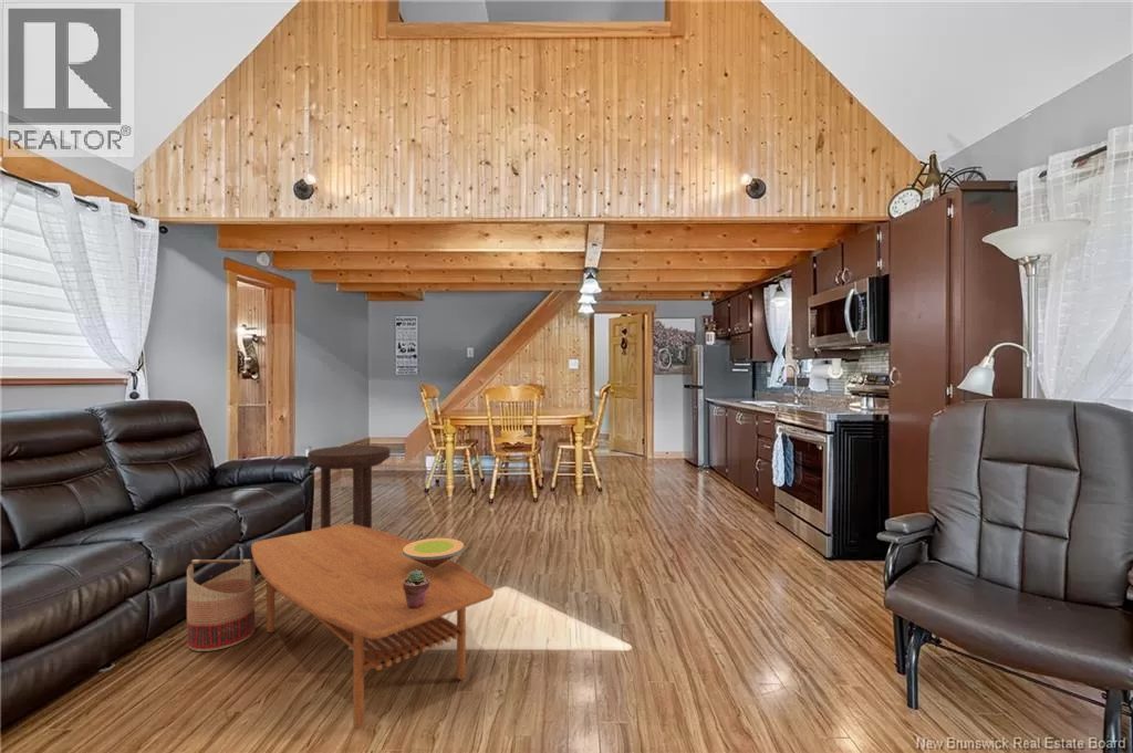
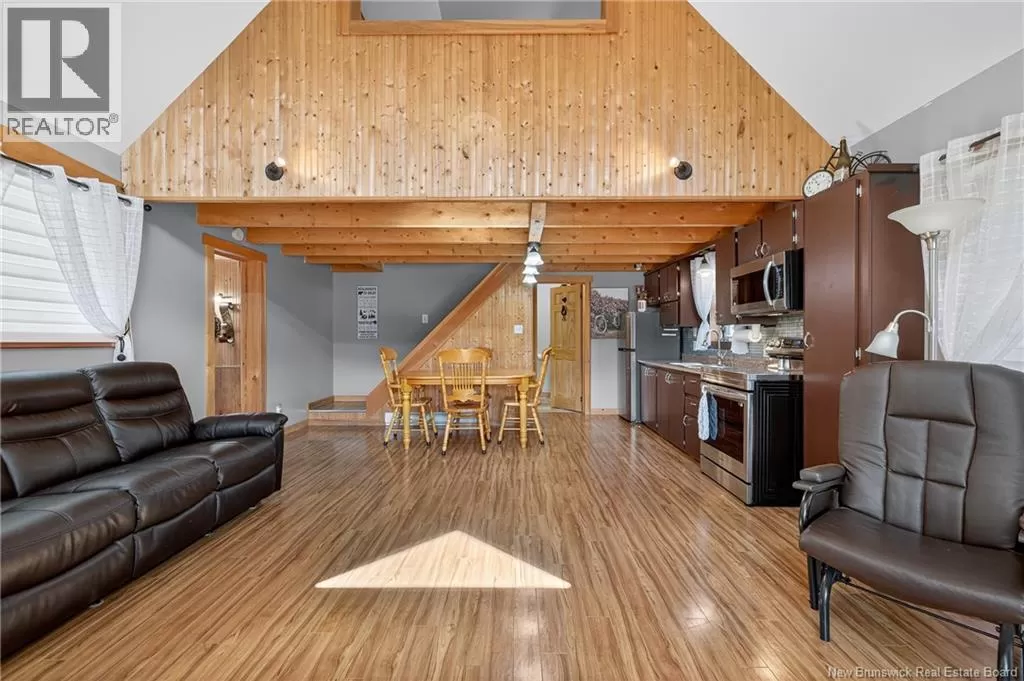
- basket [186,558,256,652]
- coffee table [250,523,495,730]
- potted succulent [403,569,430,609]
- decorative bowl [402,537,466,568]
- side table [306,445,391,529]
